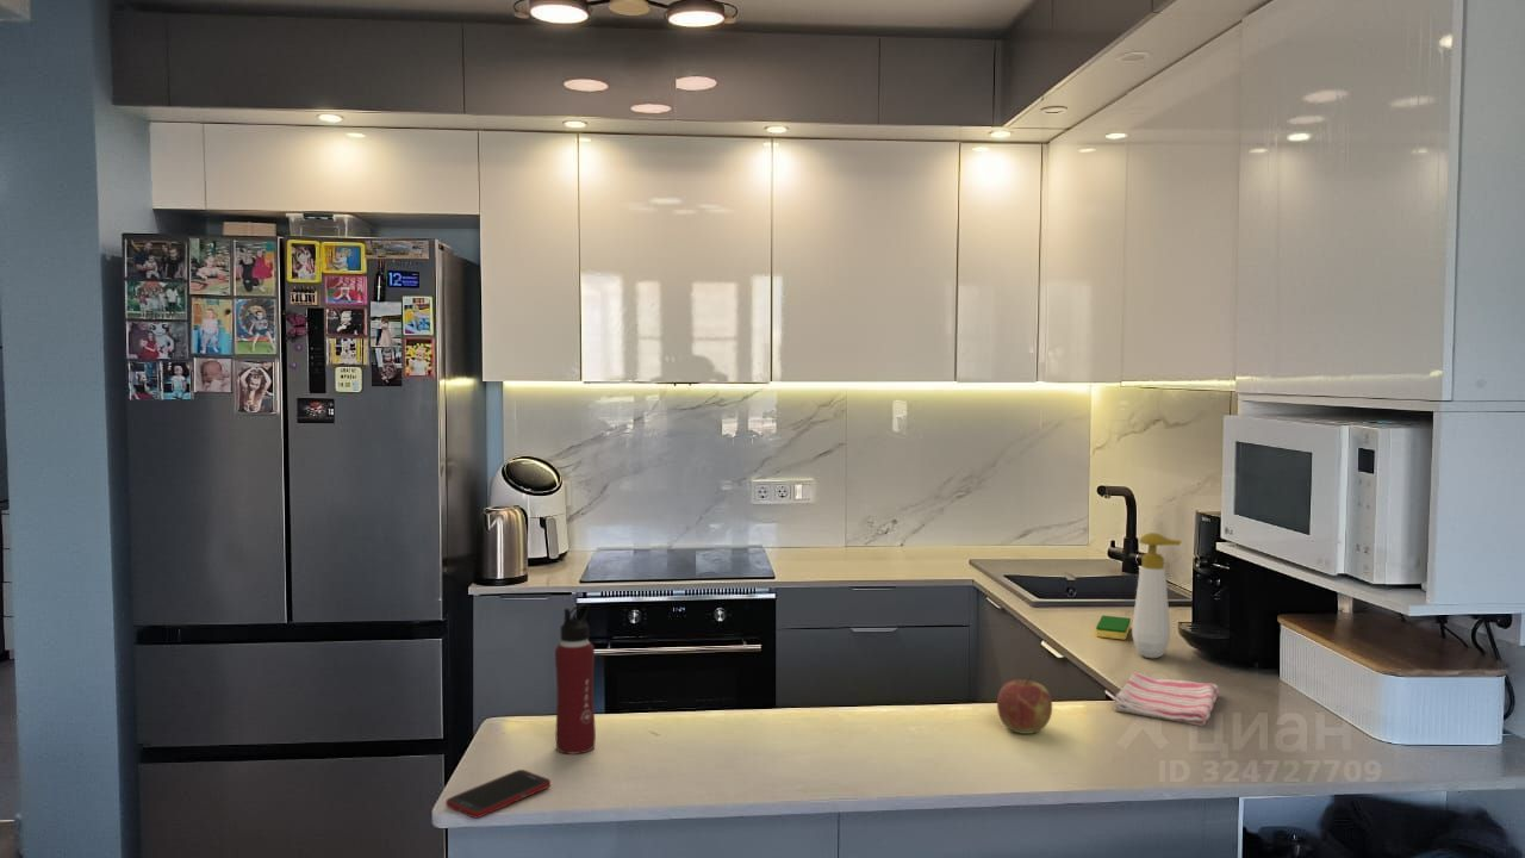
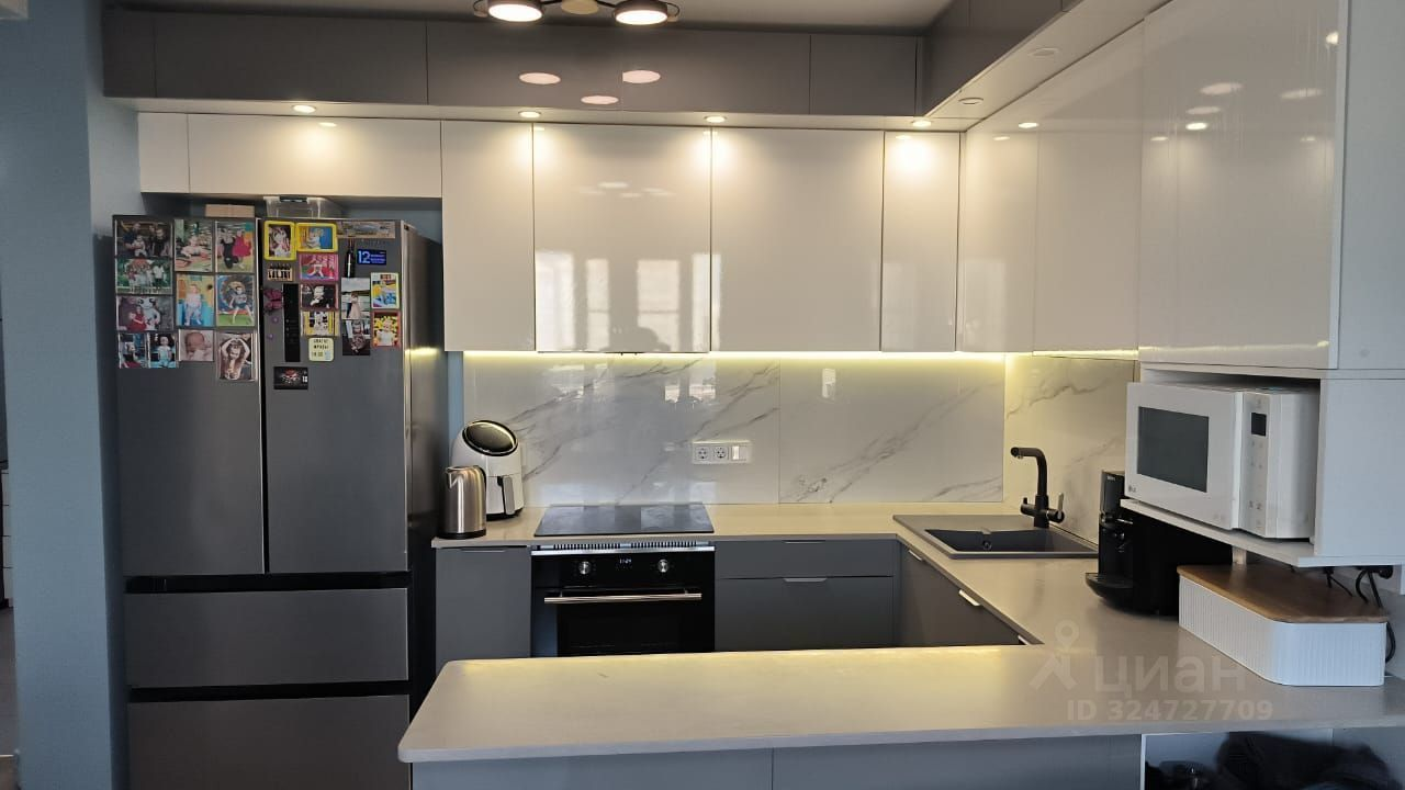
- dish towel [1113,672,1220,727]
- water bottle [554,602,597,756]
- dish sponge [1095,615,1132,641]
- soap bottle [1131,531,1183,660]
- apple [996,673,1053,735]
- cell phone [444,769,552,819]
